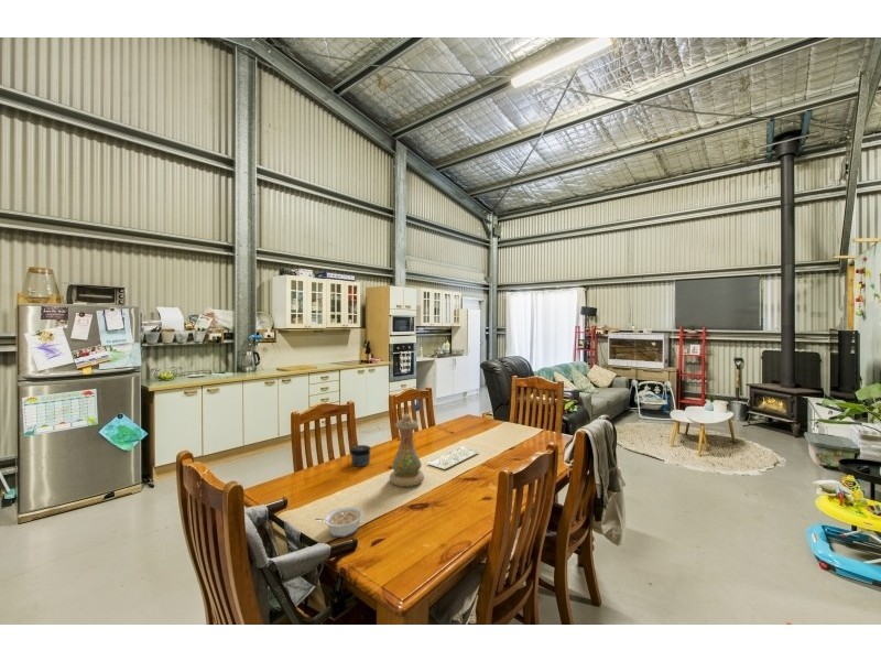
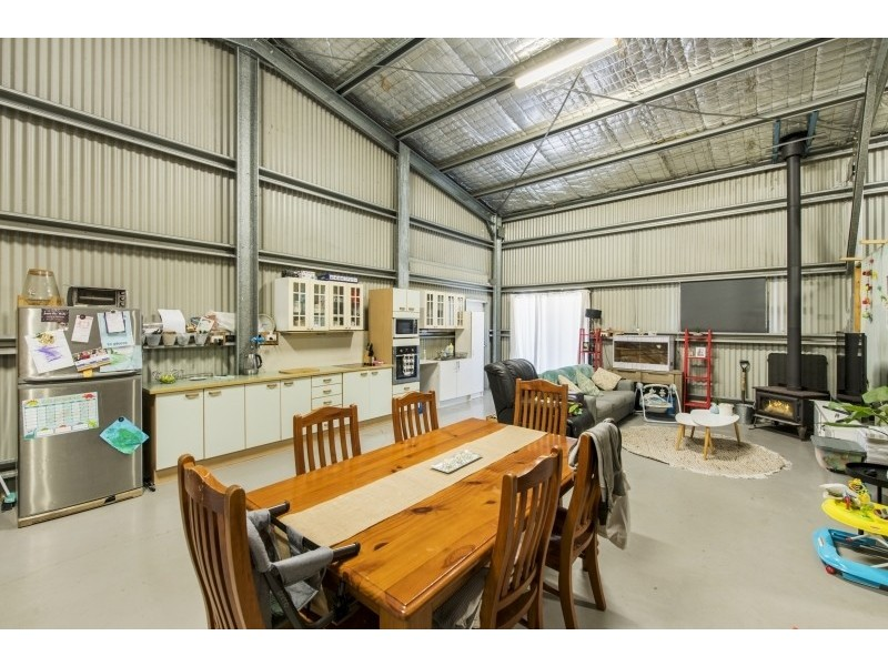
- vase [389,412,425,488]
- legume [314,506,365,539]
- jar [349,444,372,467]
